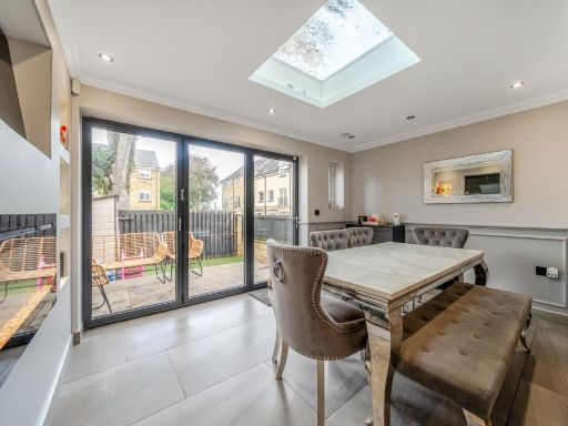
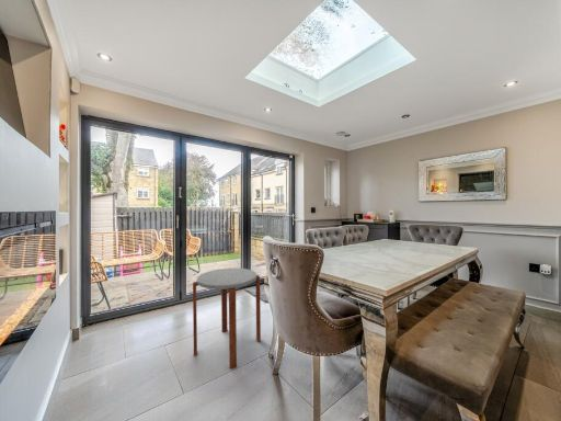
+ side table [192,268,262,369]
